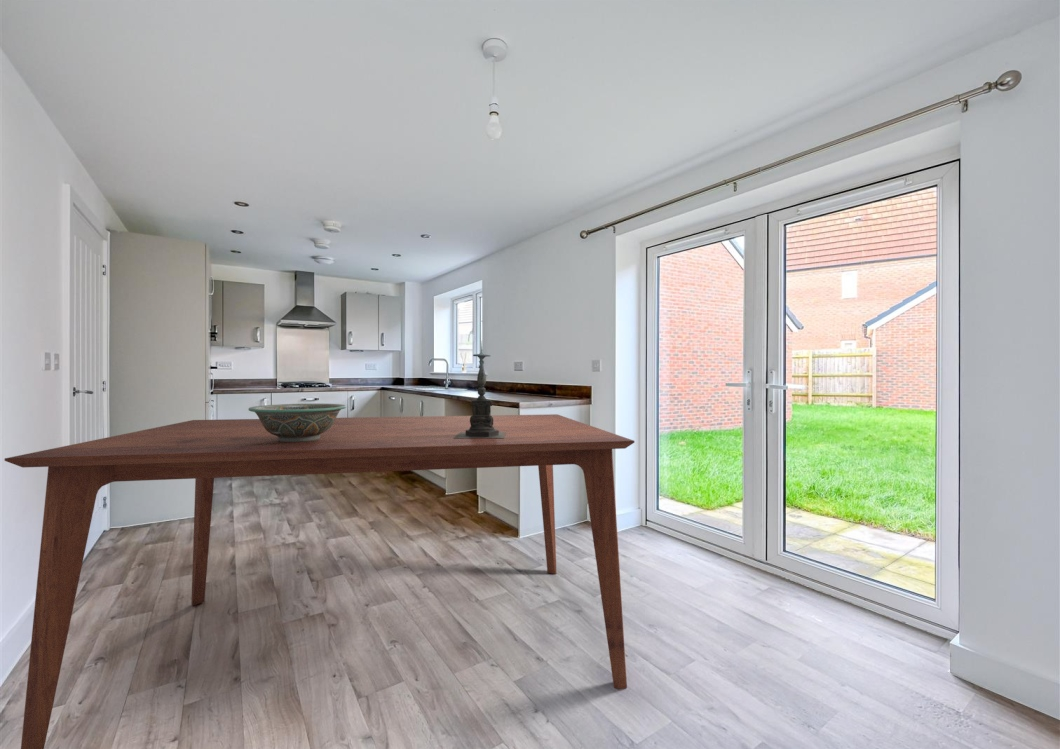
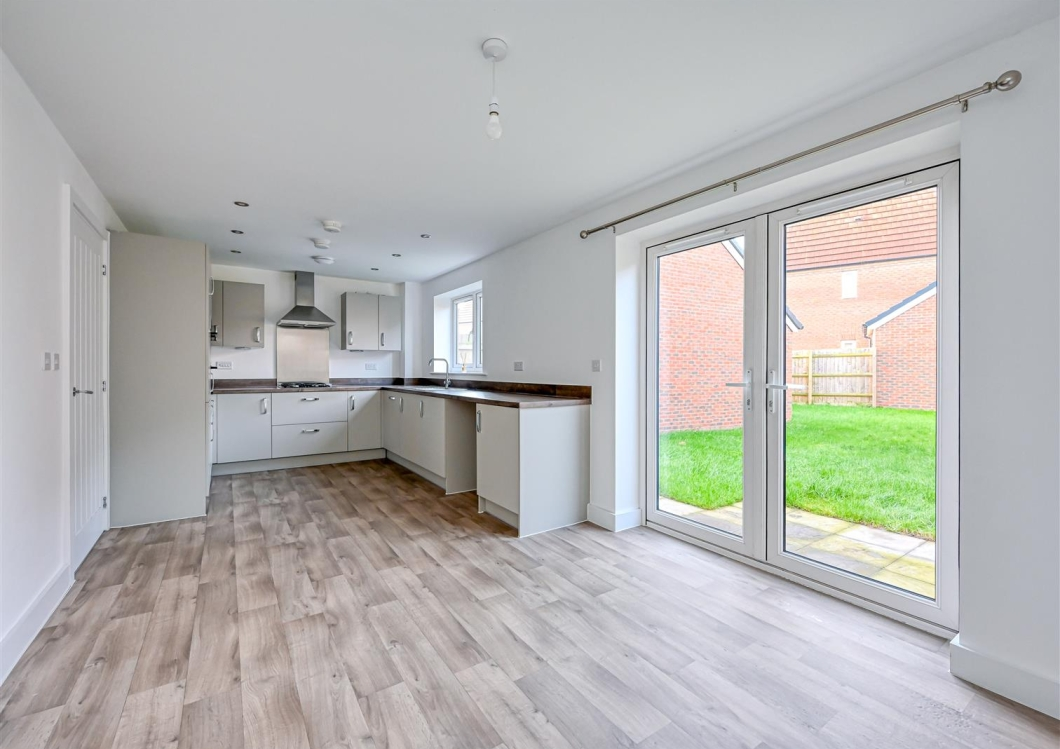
- dining table [4,413,635,749]
- candle holder [454,341,506,438]
- decorative bowl [248,403,347,442]
